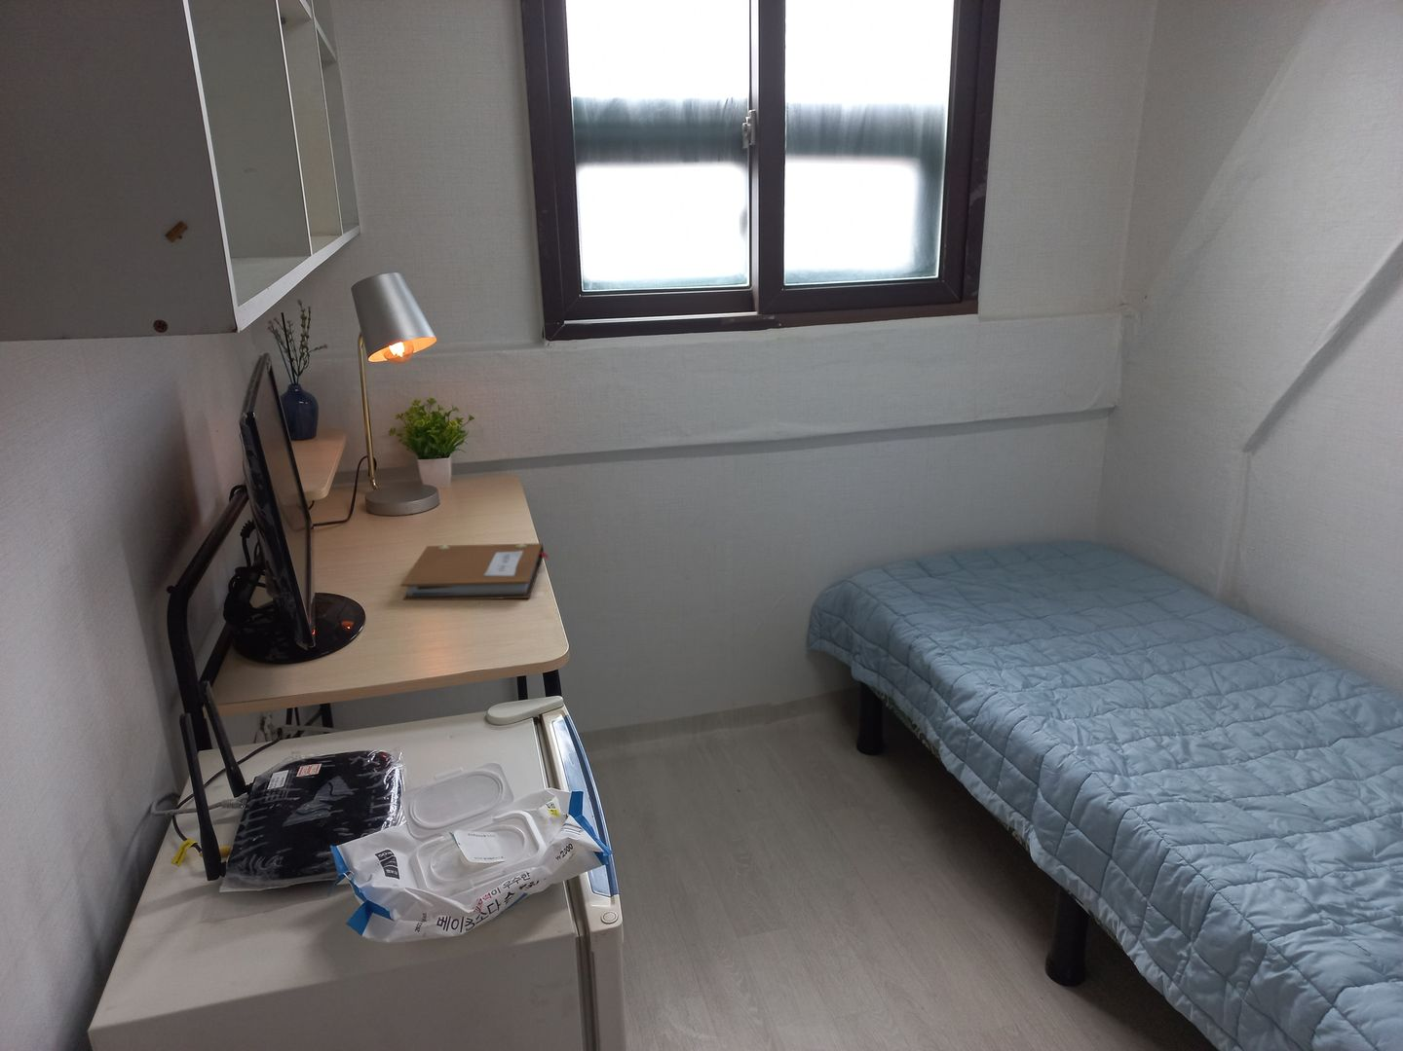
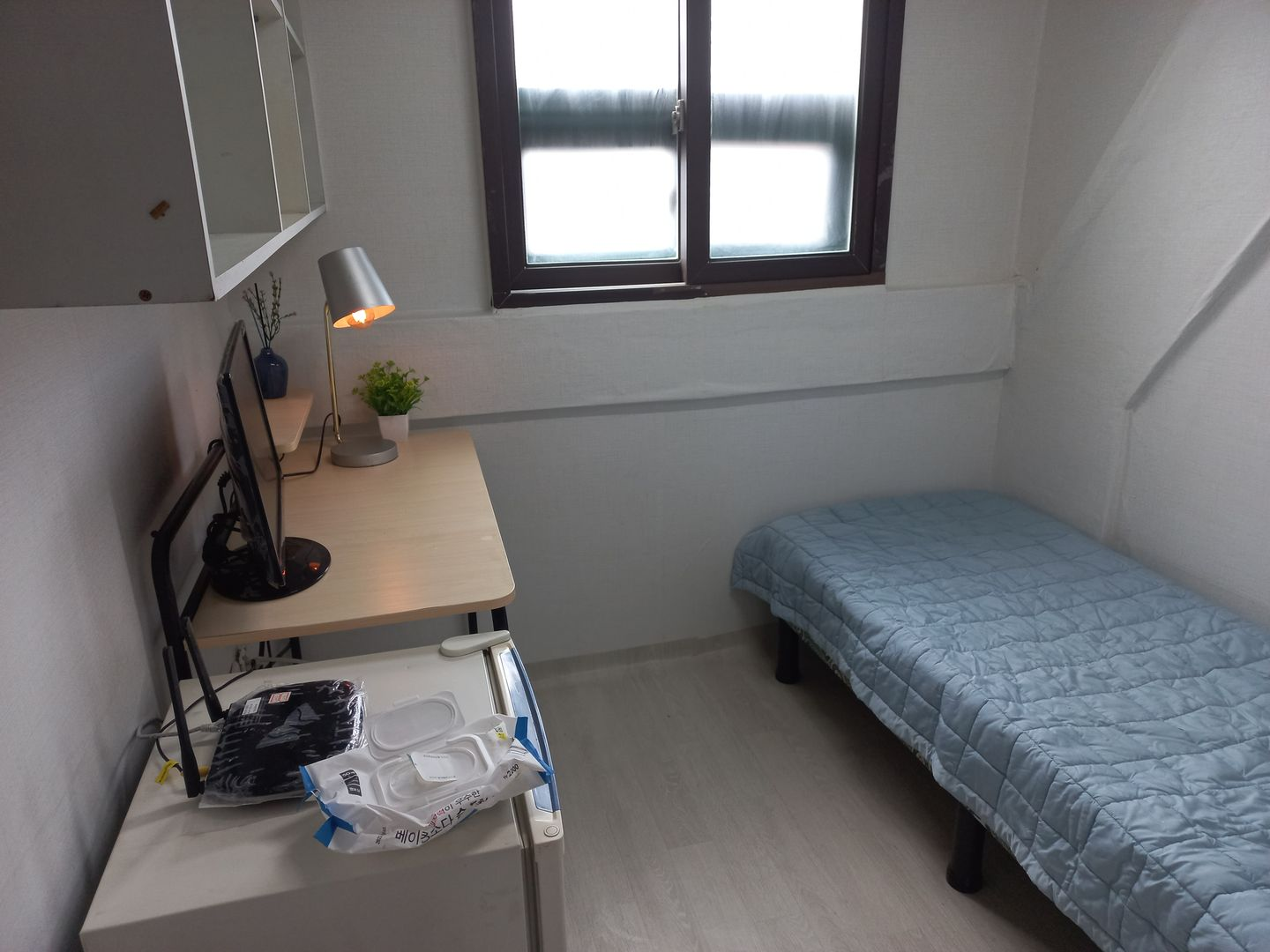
- notebook [400,542,549,601]
